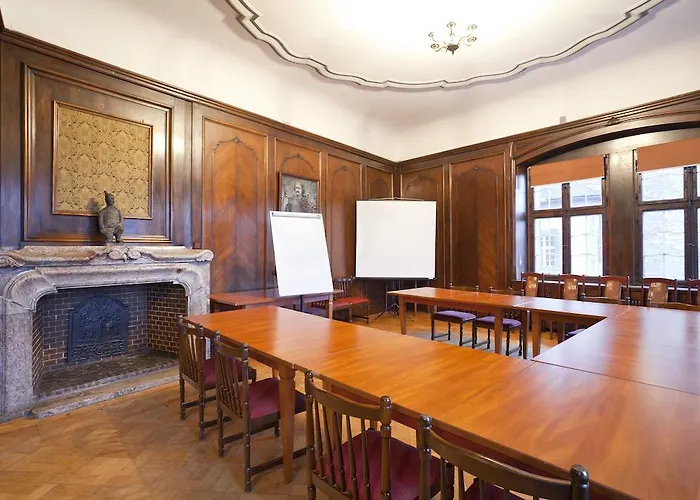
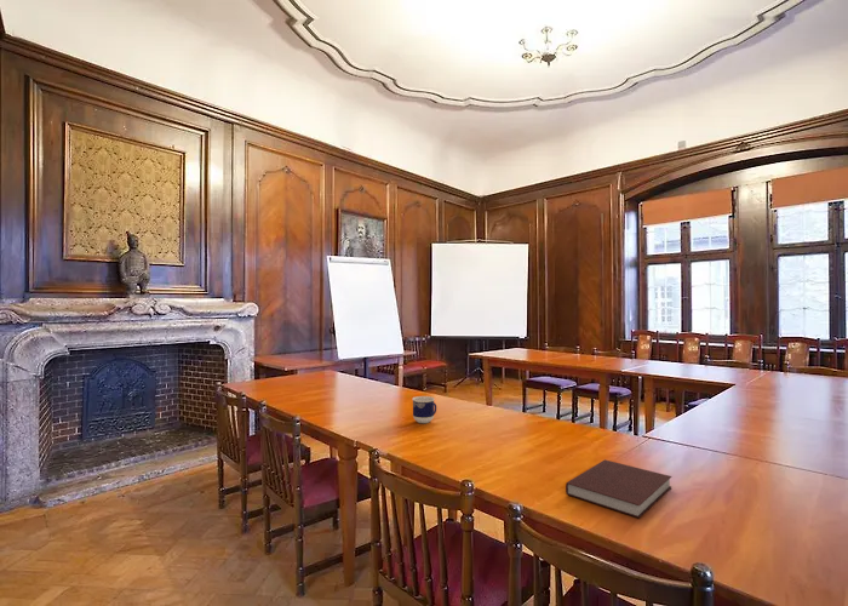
+ cup [412,395,437,424]
+ notebook [565,458,672,519]
